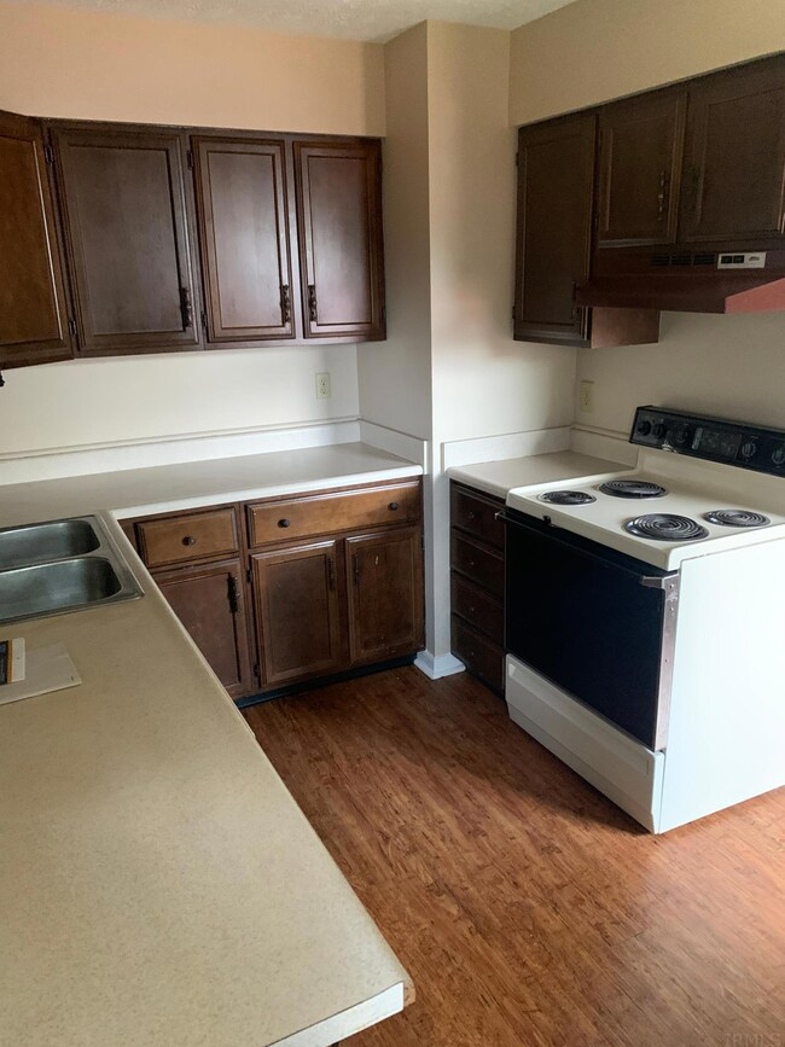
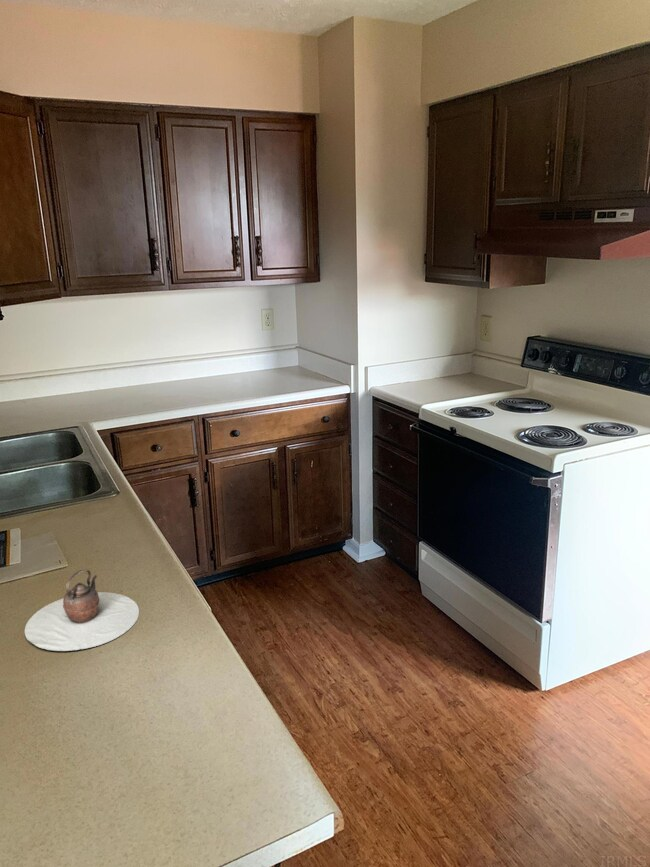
+ teapot [24,569,140,652]
